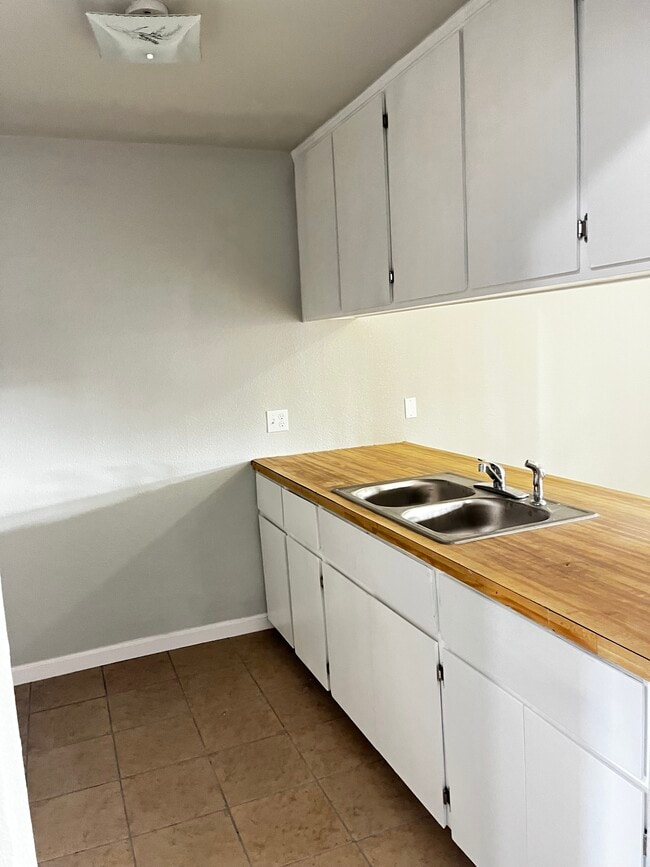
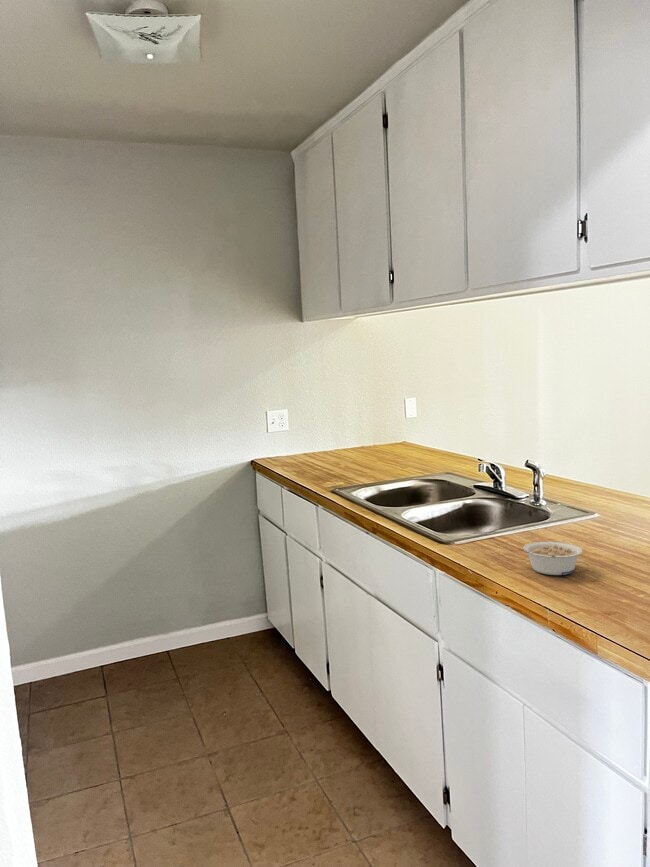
+ legume [522,541,583,576]
